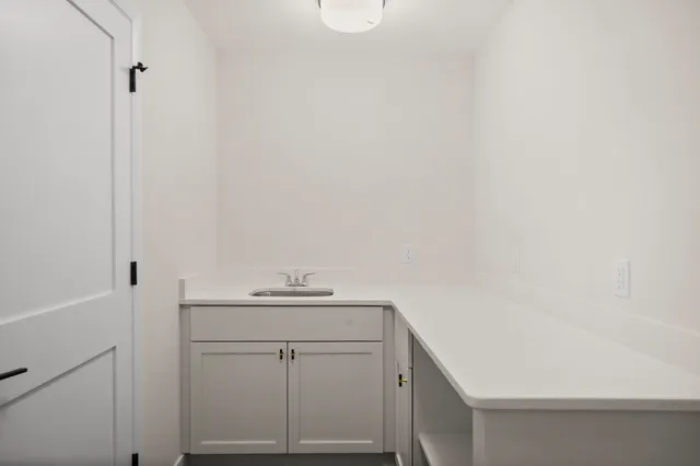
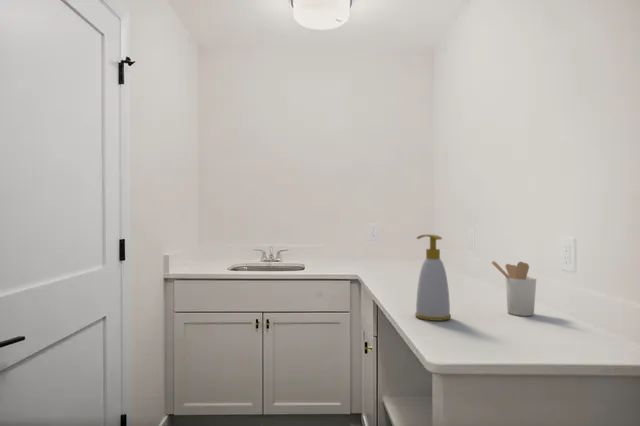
+ soap bottle [414,234,452,322]
+ utensil holder [491,260,537,317]
